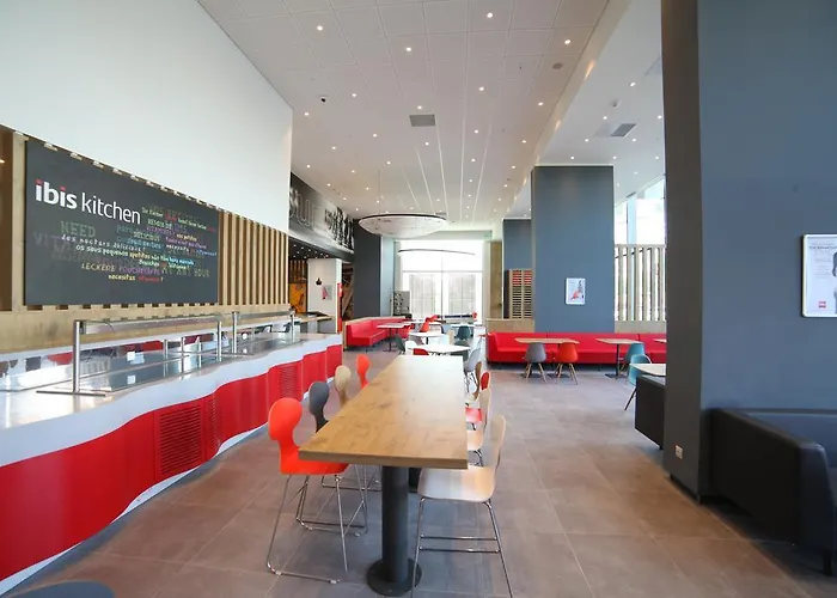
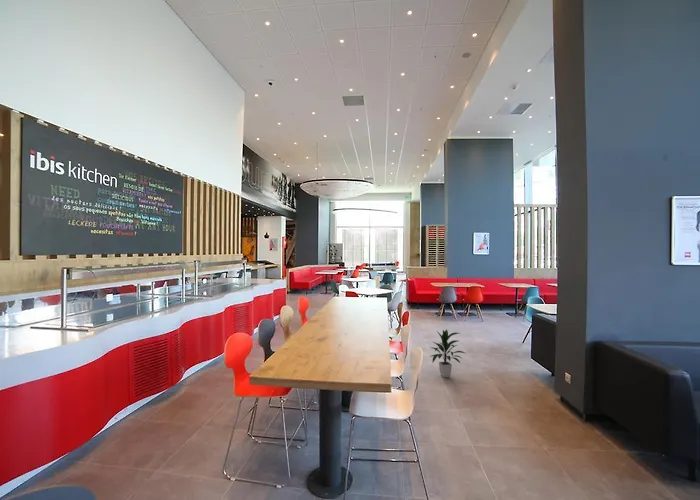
+ indoor plant [428,328,468,378]
